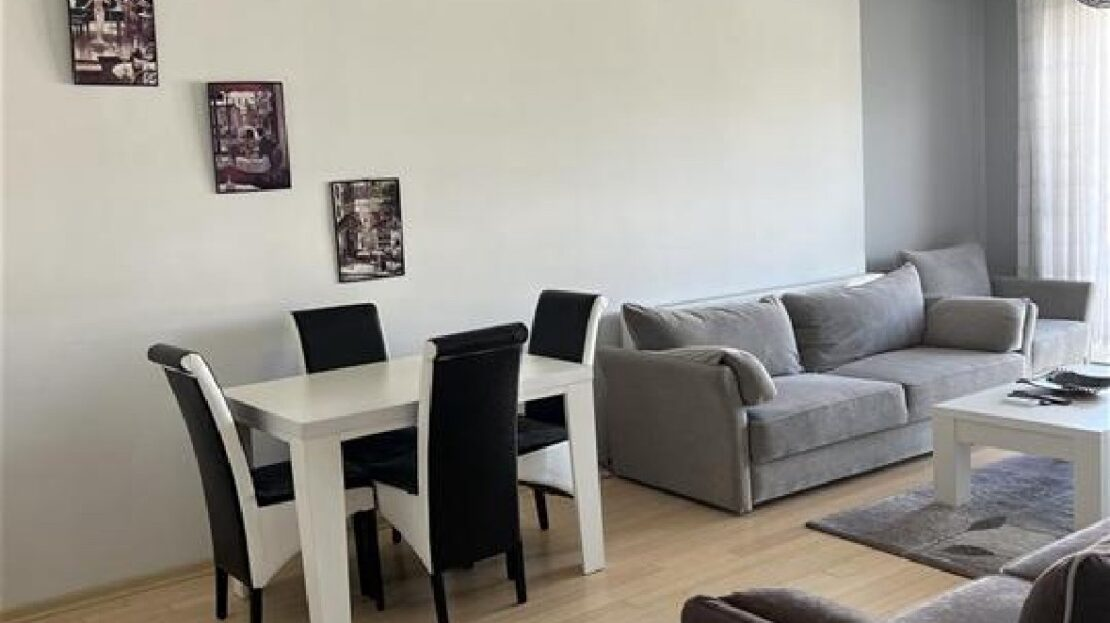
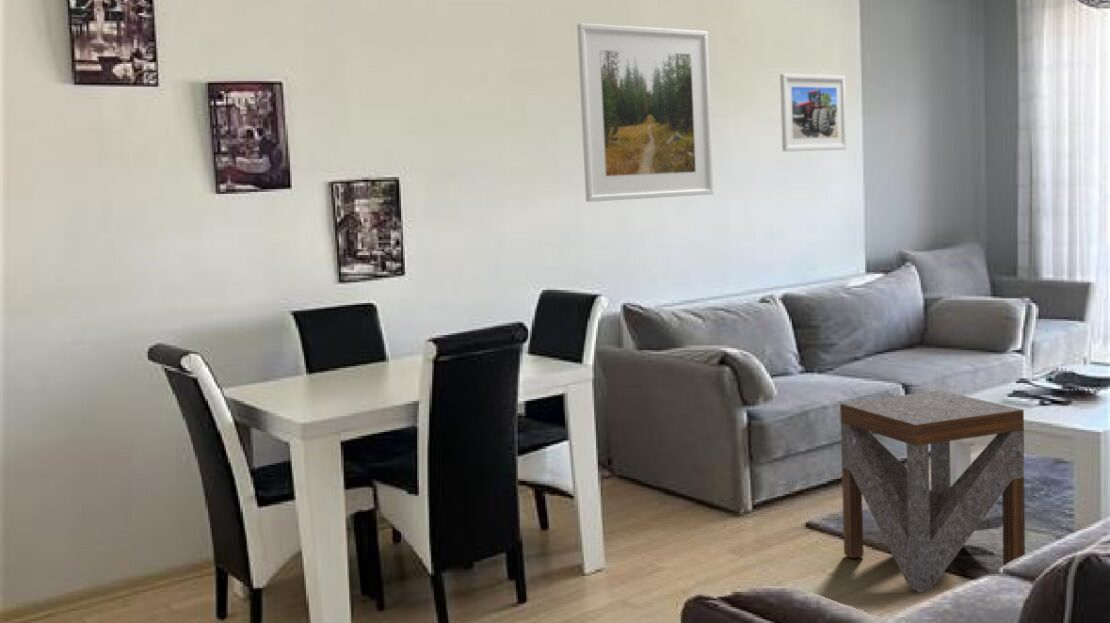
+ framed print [779,72,848,152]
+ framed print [576,22,715,203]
+ side table [839,389,1026,593]
